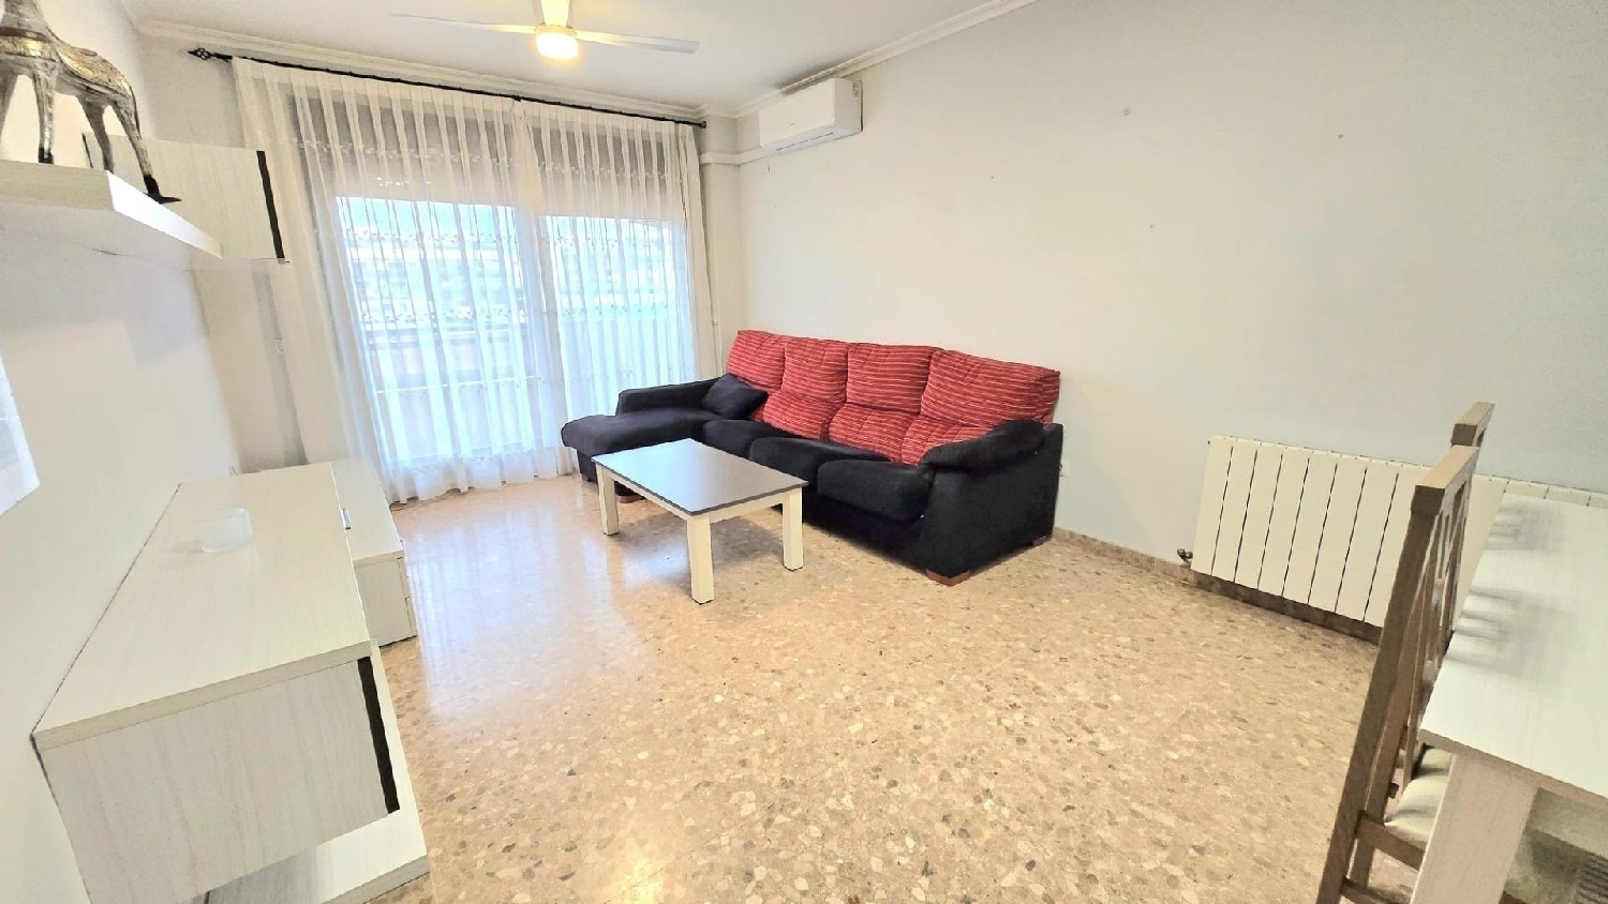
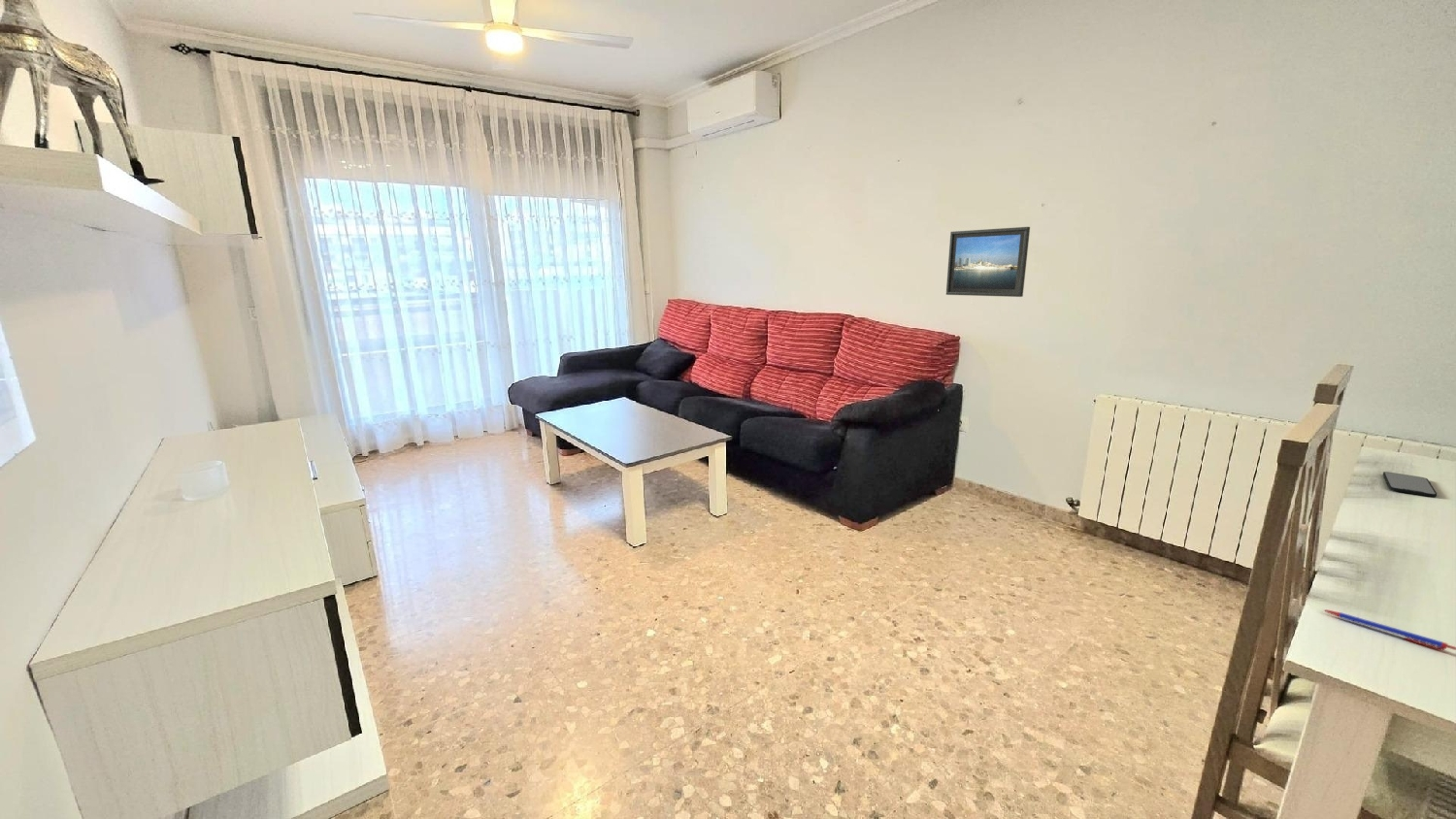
+ smartphone [1382,471,1438,498]
+ pen [1321,608,1456,651]
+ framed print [945,226,1031,298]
